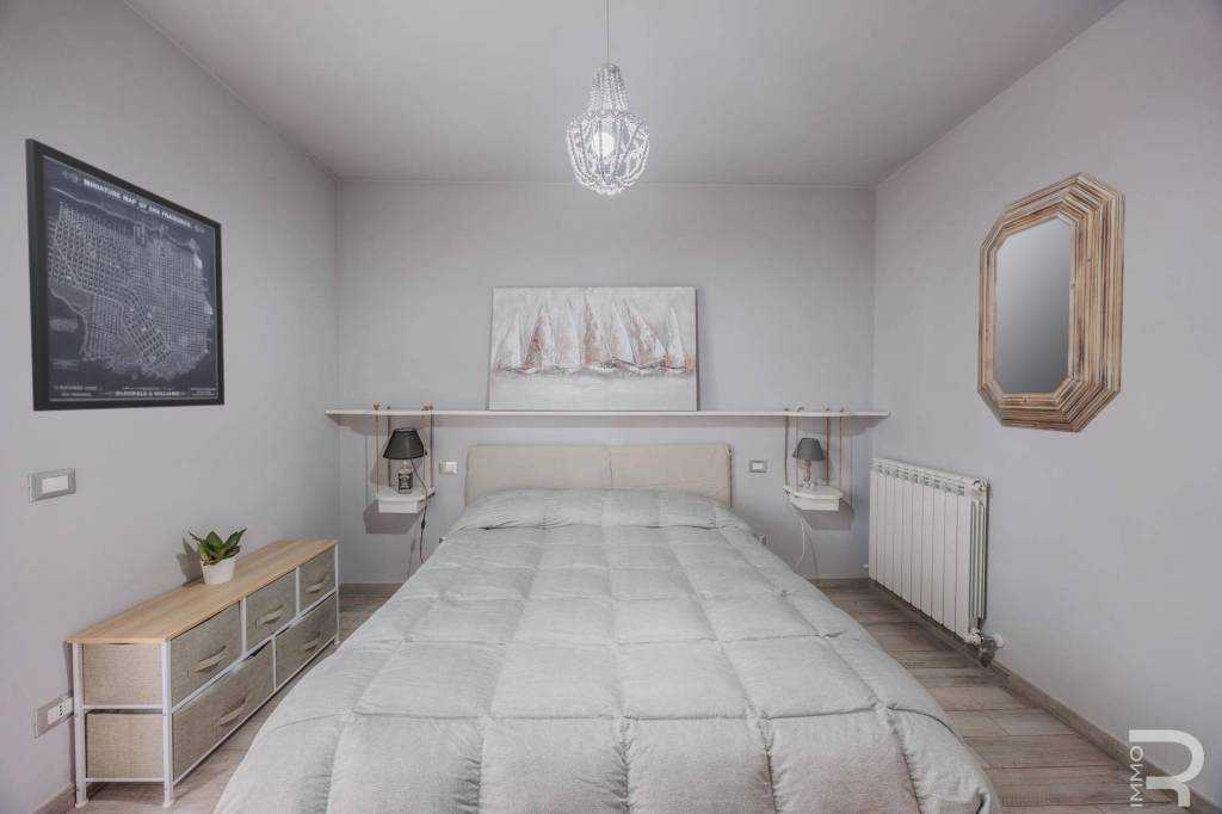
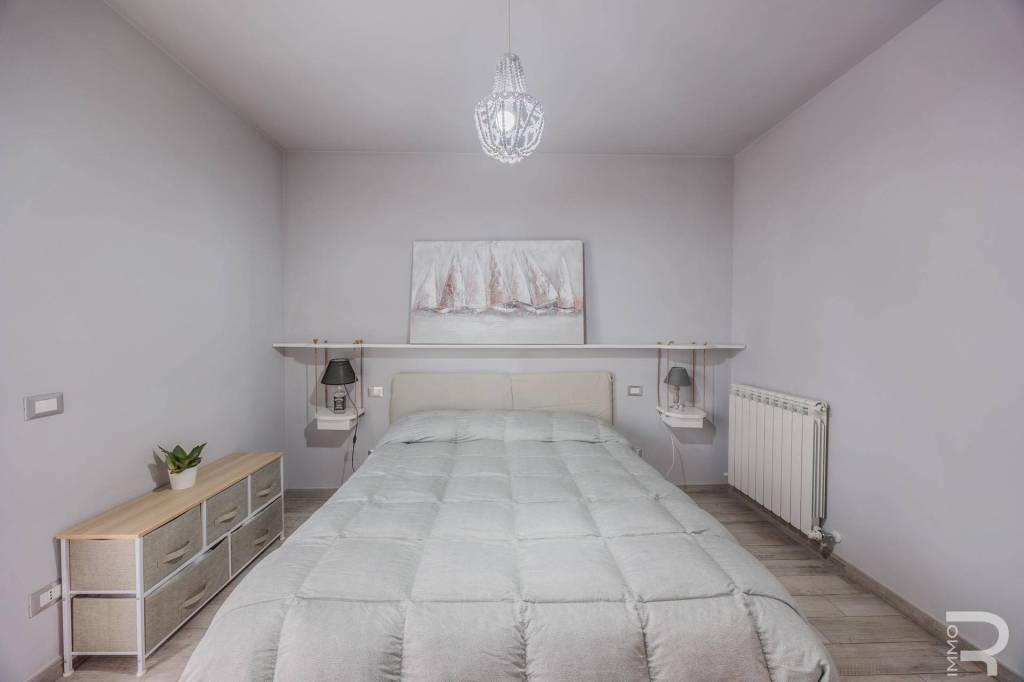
- wall art [24,137,226,413]
- home mirror [976,171,1127,433]
